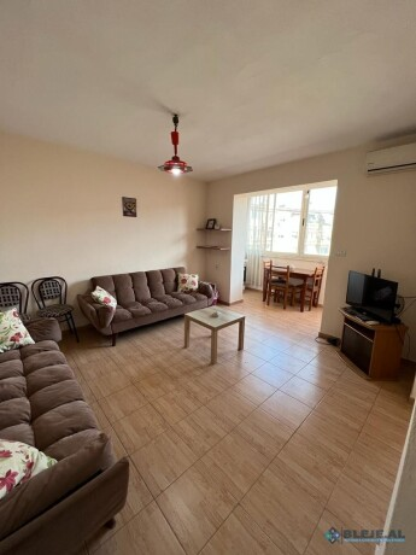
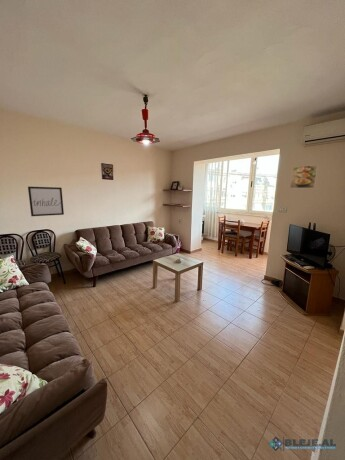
+ wall art [27,186,65,217]
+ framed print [289,164,319,189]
